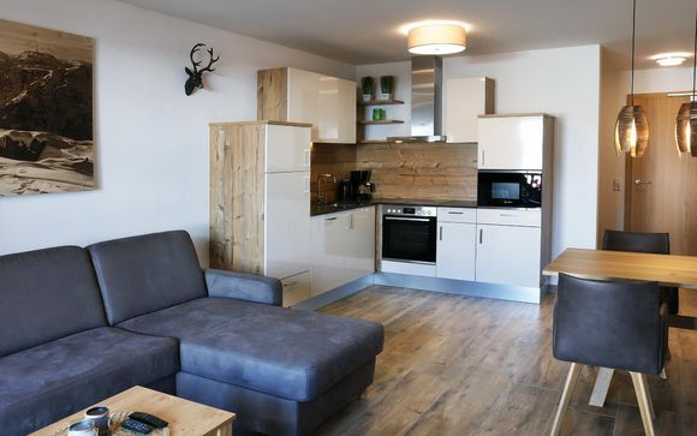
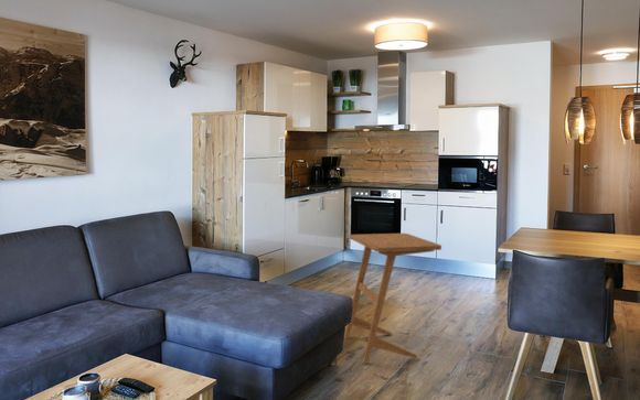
+ side table [343,233,442,364]
